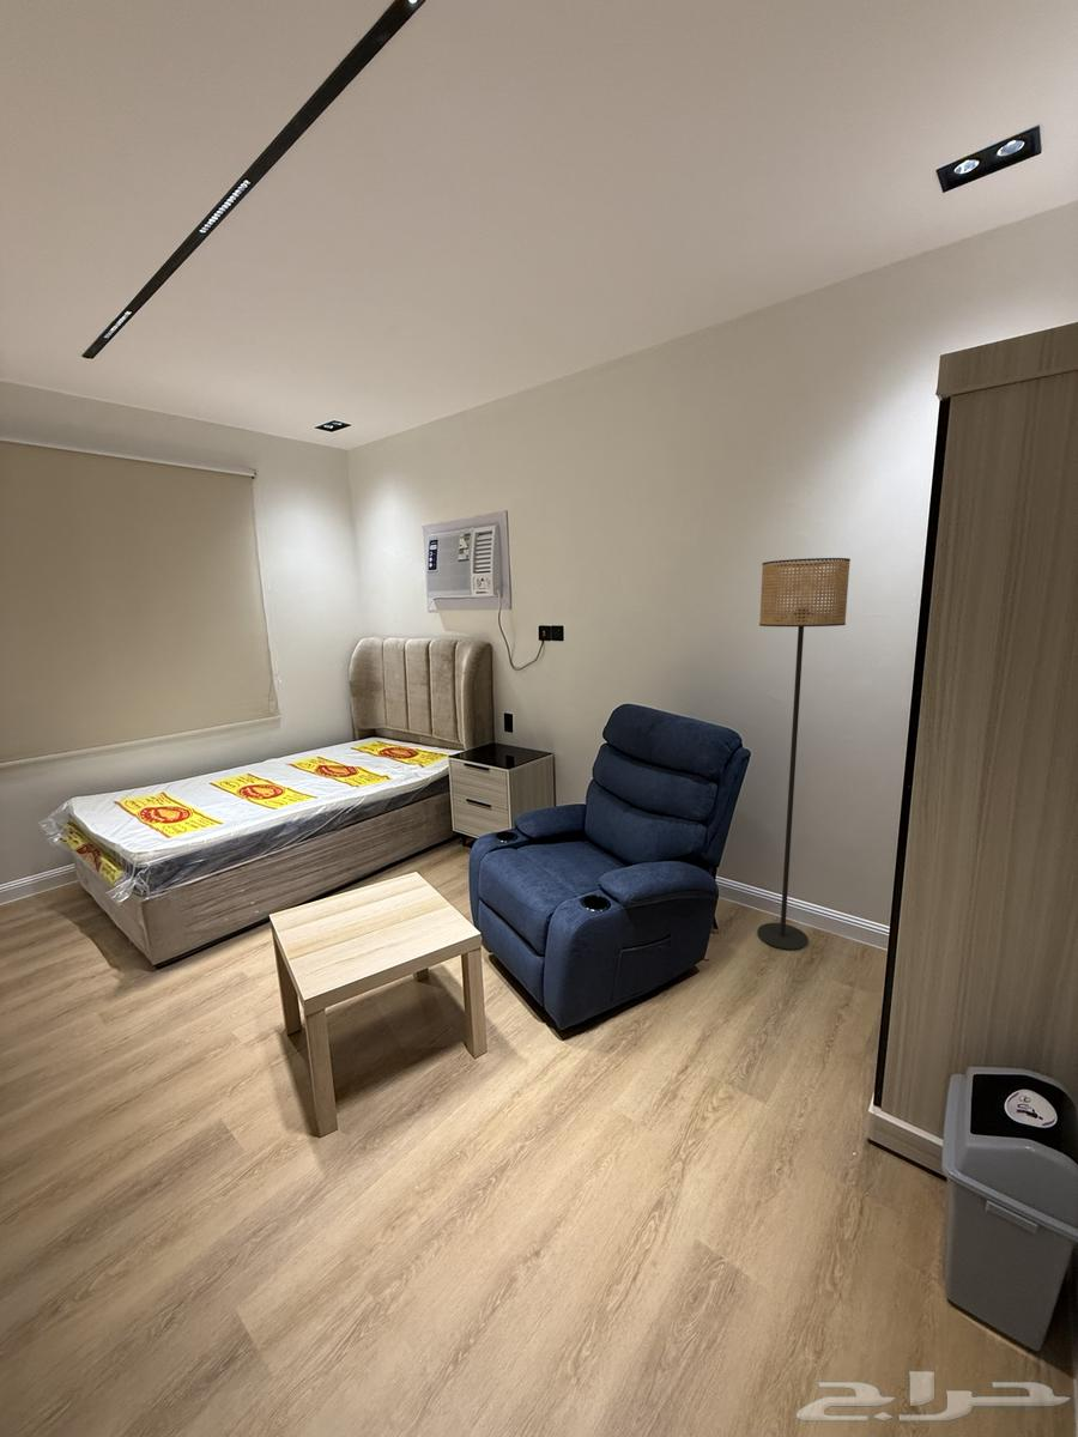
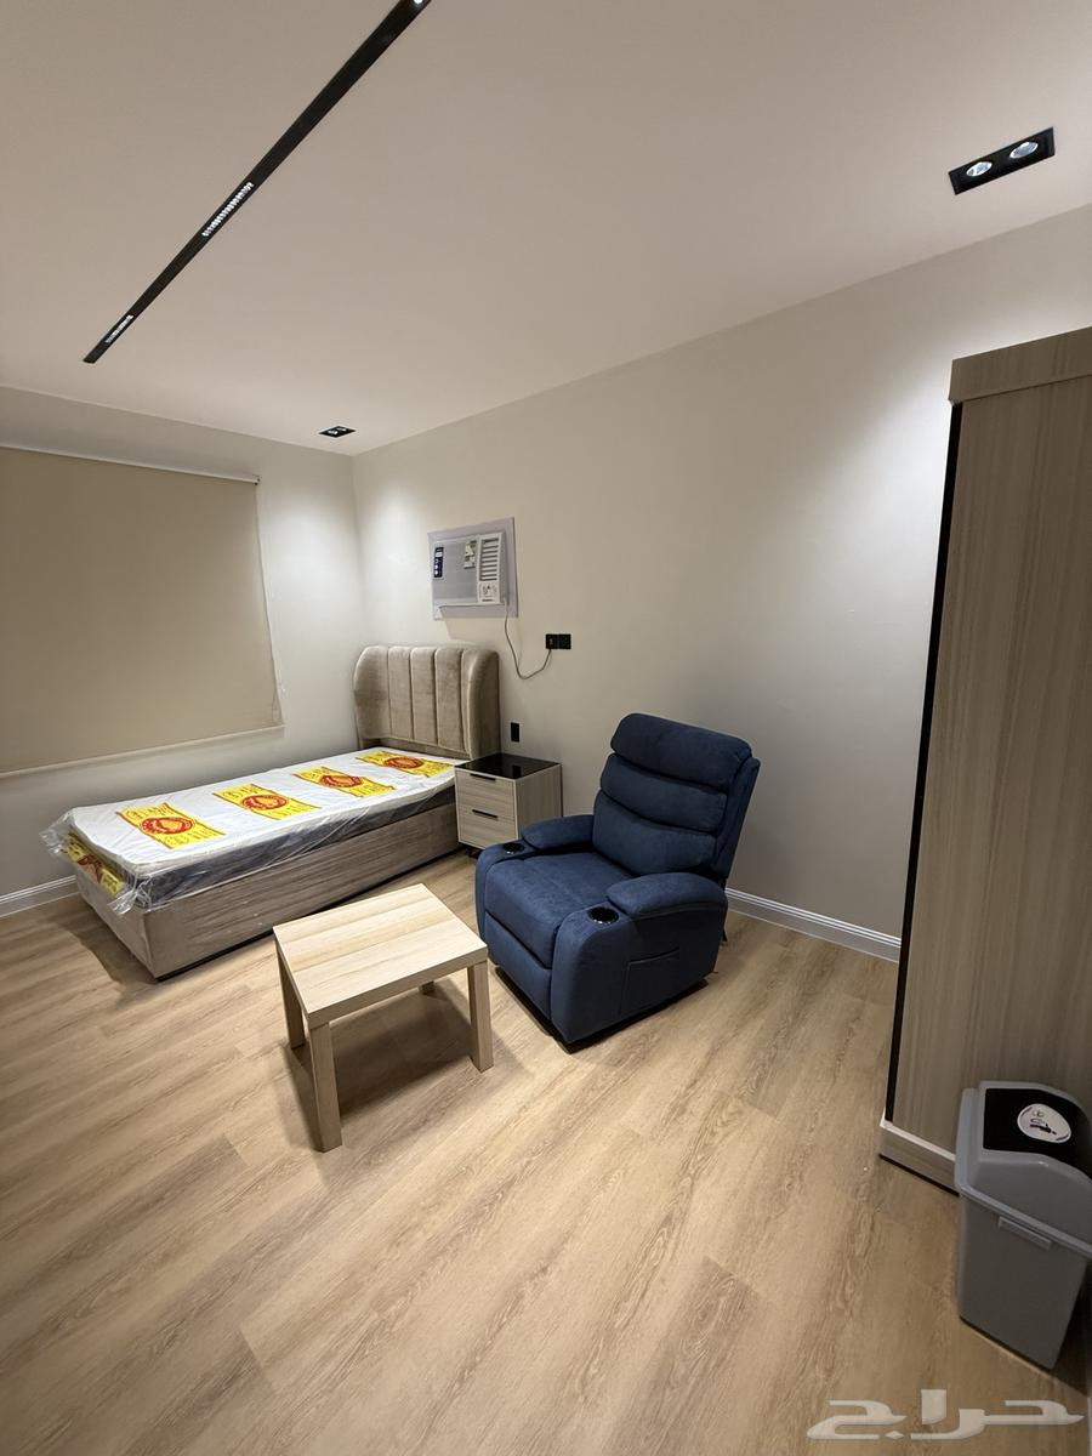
- floor lamp [757,557,852,951]
